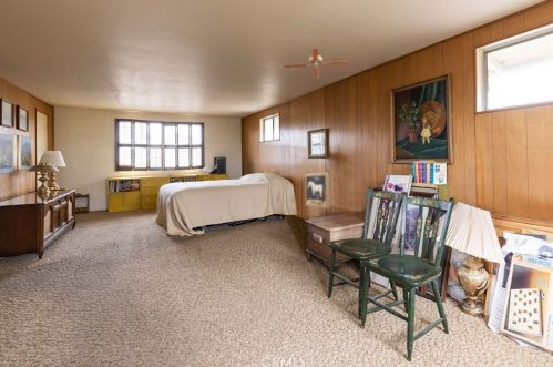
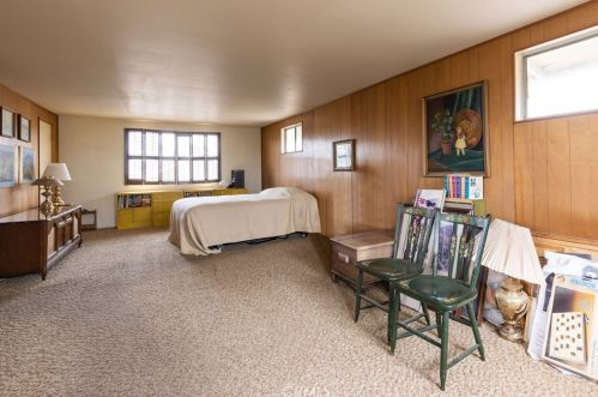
- wall art [304,171,330,210]
- ceiling fan [283,48,349,79]
